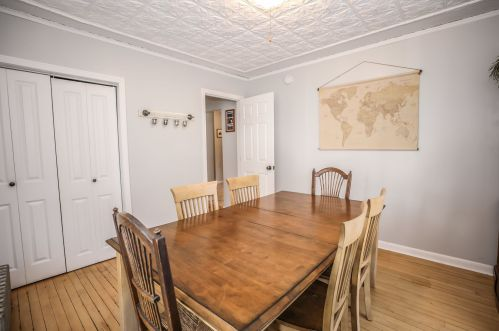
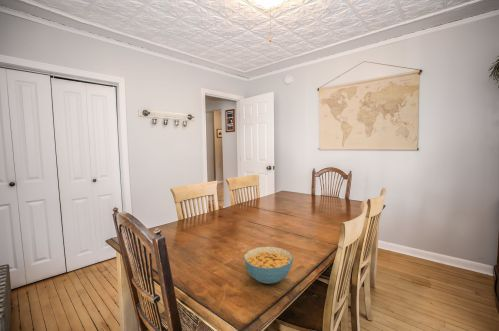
+ cereal bowl [243,246,294,285]
